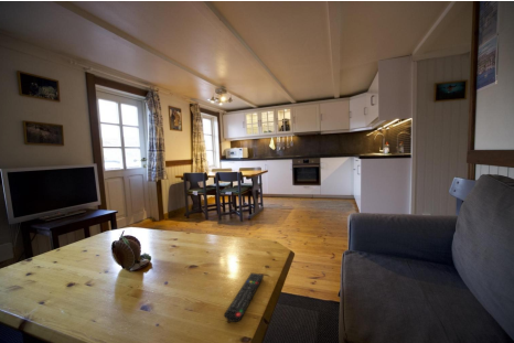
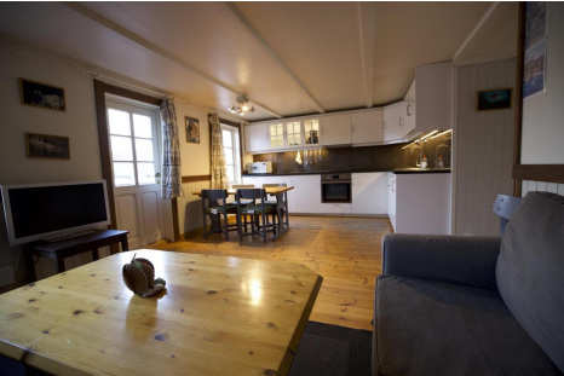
- remote control [223,271,265,323]
